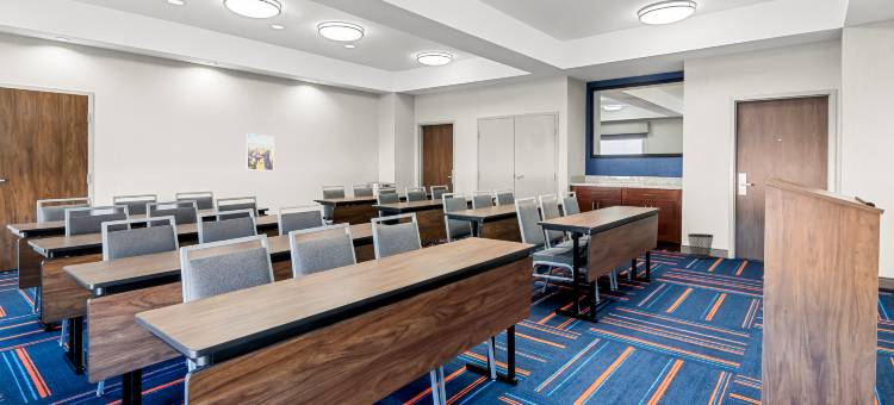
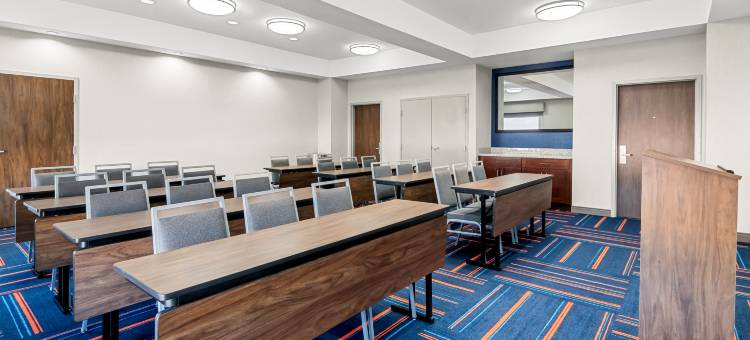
- wastebasket [687,232,714,260]
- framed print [244,132,274,172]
